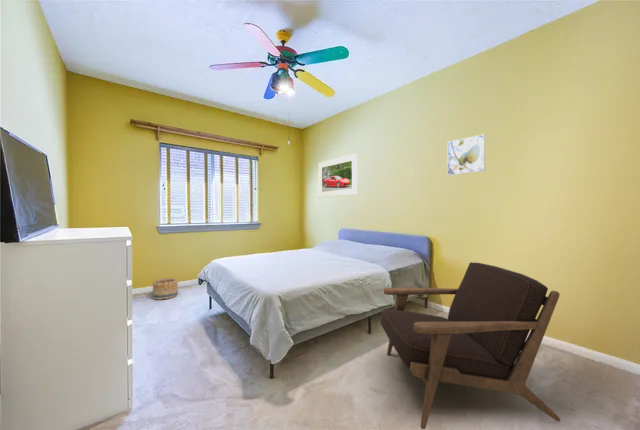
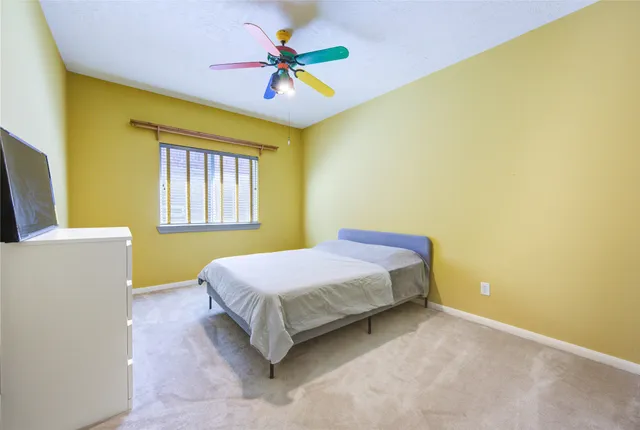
- basket [151,277,179,301]
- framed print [317,152,358,199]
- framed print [446,133,486,176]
- armchair [379,261,561,430]
